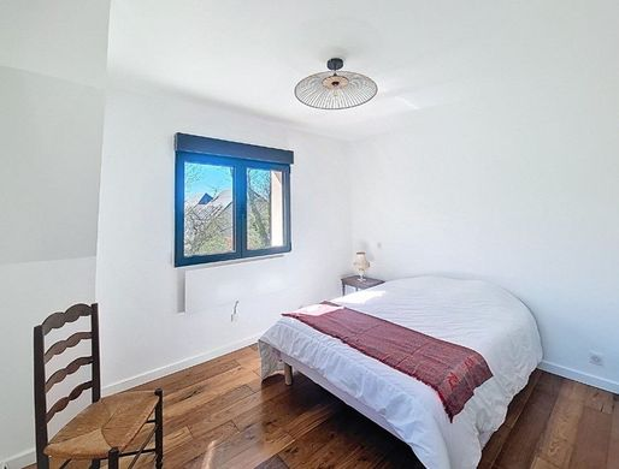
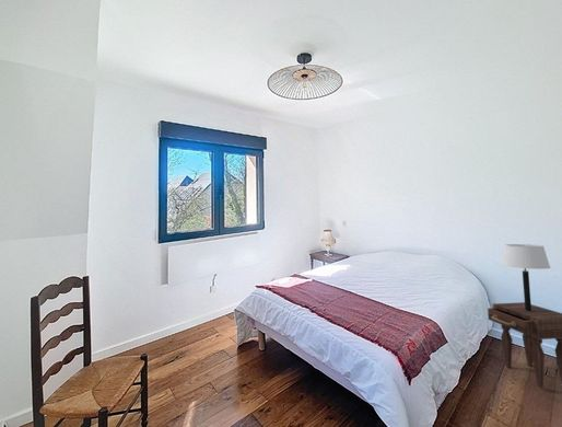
+ nightstand [487,301,562,389]
+ table lamp [501,243,551,311]
